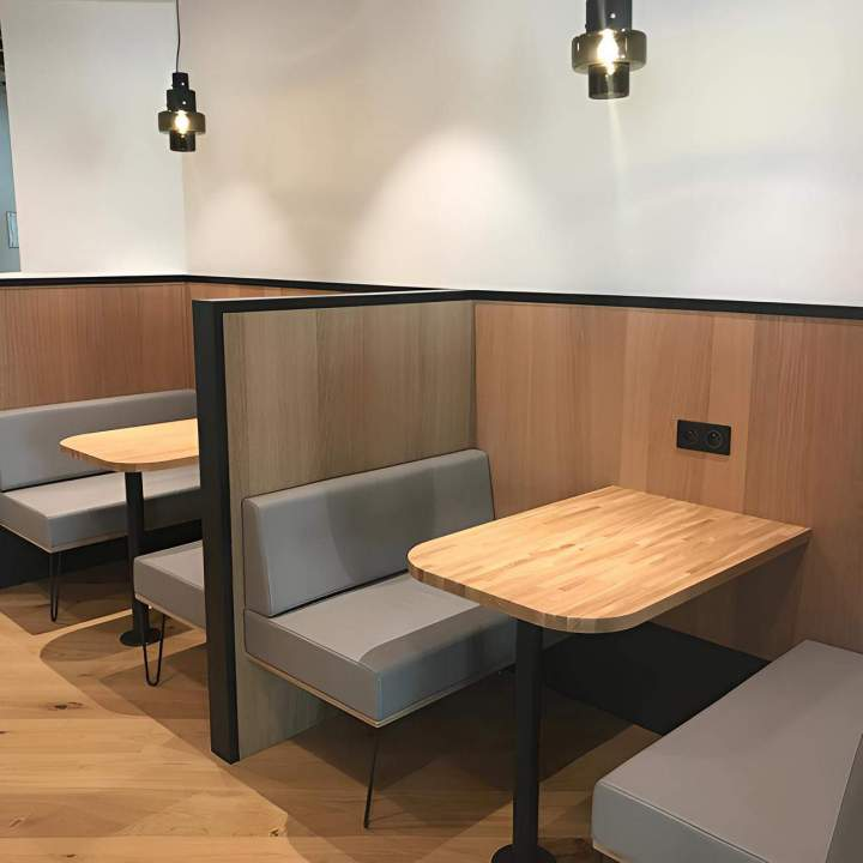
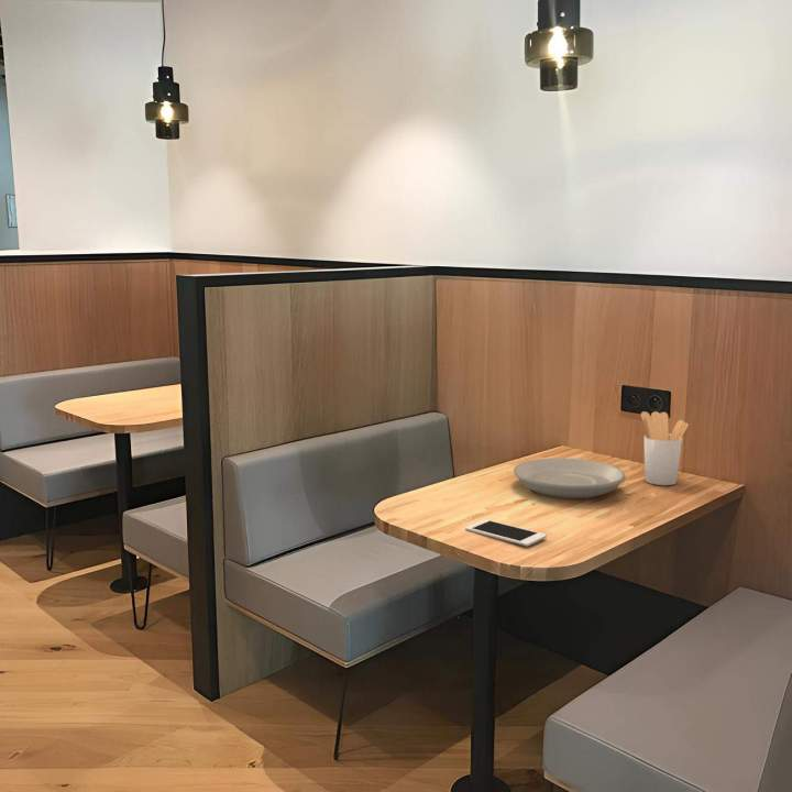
+ cell phone [464,518,548,547]
+ plate [513,457,627,499]
+ utensil holder [640,410,690,486]
